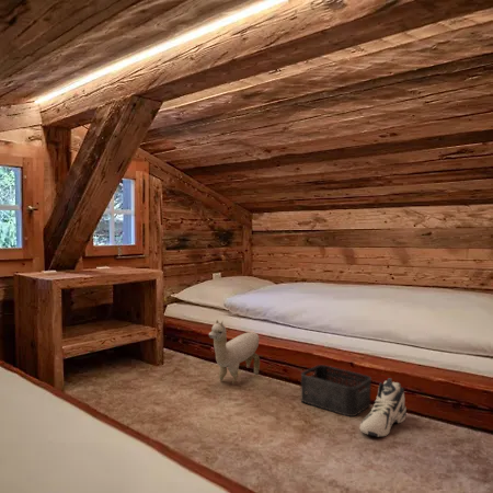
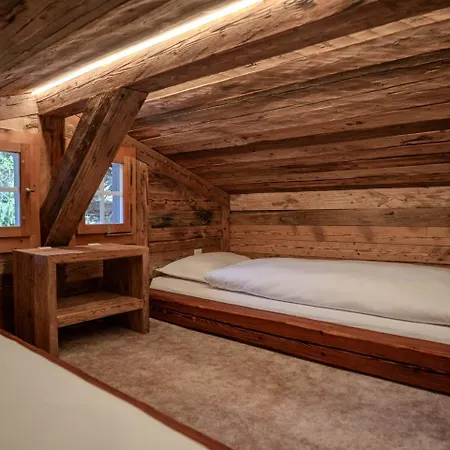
- sneaker [359,377,408,438]
- storage bin [300,364,372,417]
- plush toy [208,319,261,385]
